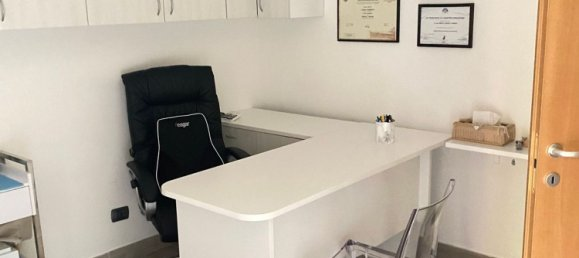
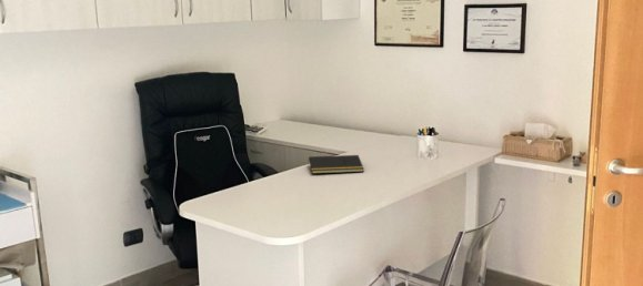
+ notepad [307,154,365,175]
